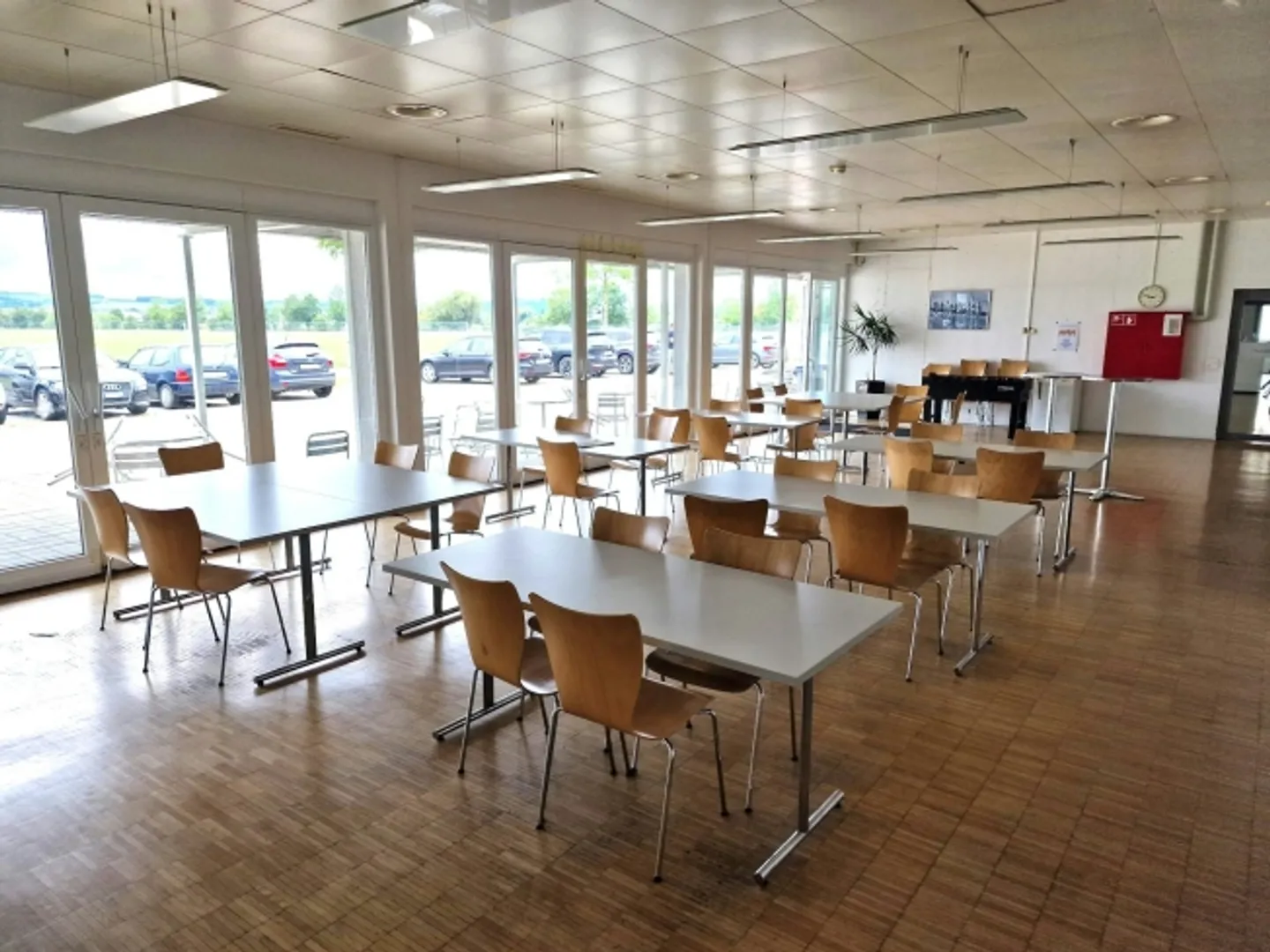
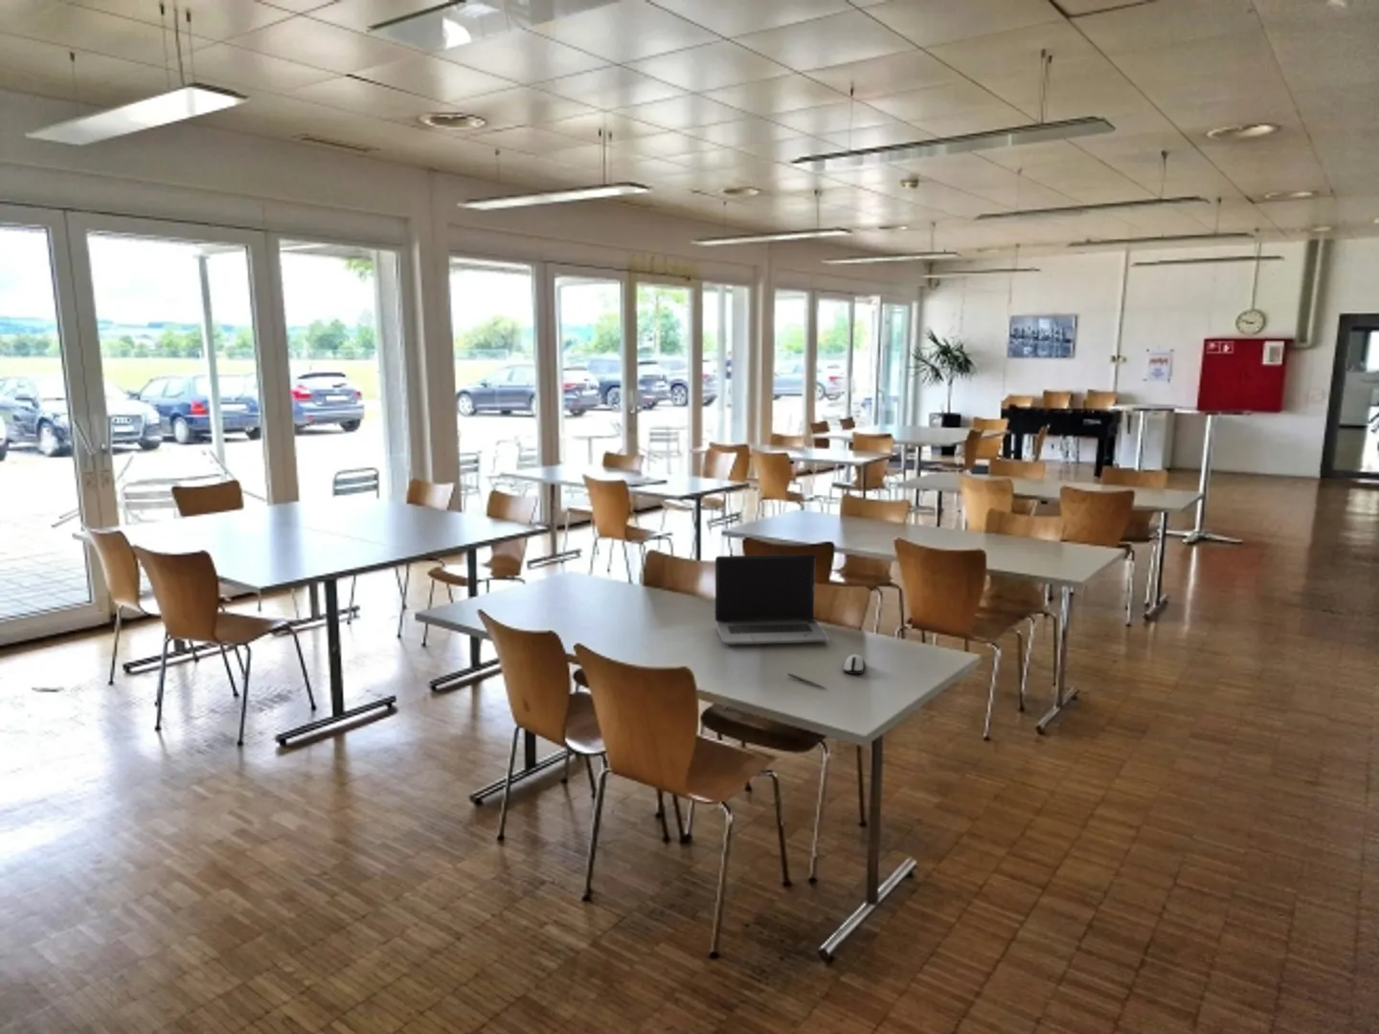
+ pen [786,672,827,691]
+ laptop computer [714,553,831,645]
+ computer mouse [842,654,866,674]
